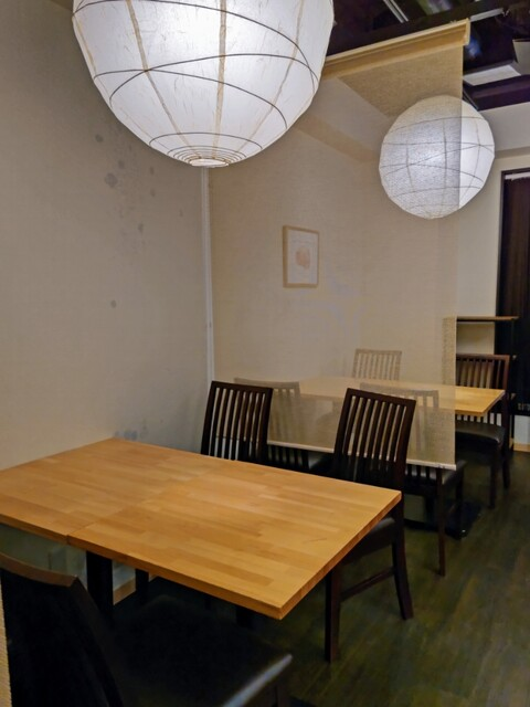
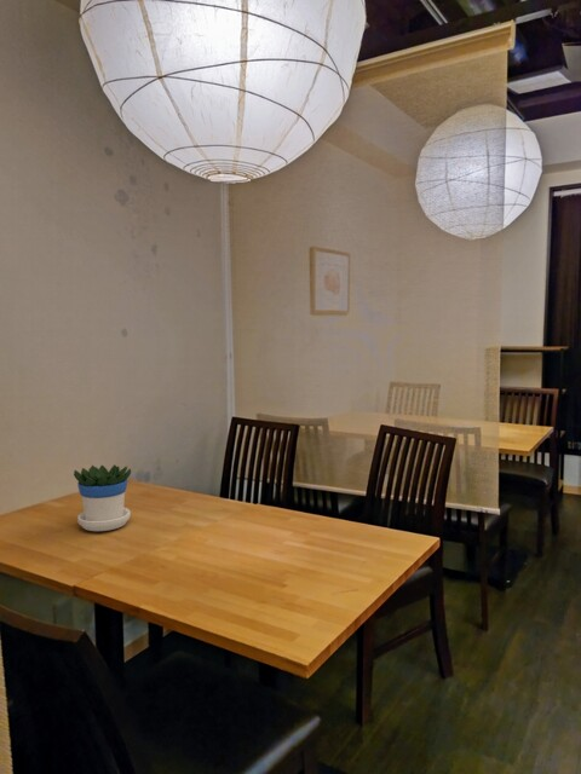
+ flowerpot [73,463,132,532]
